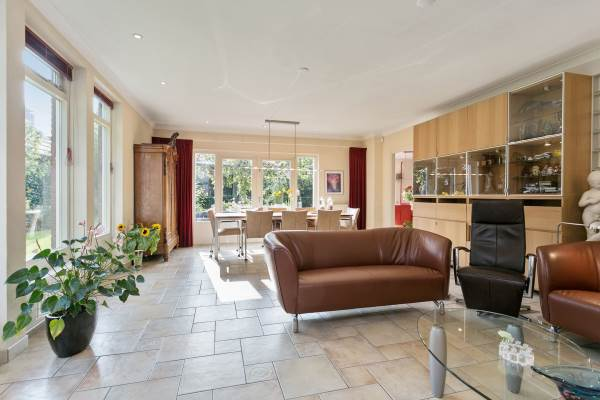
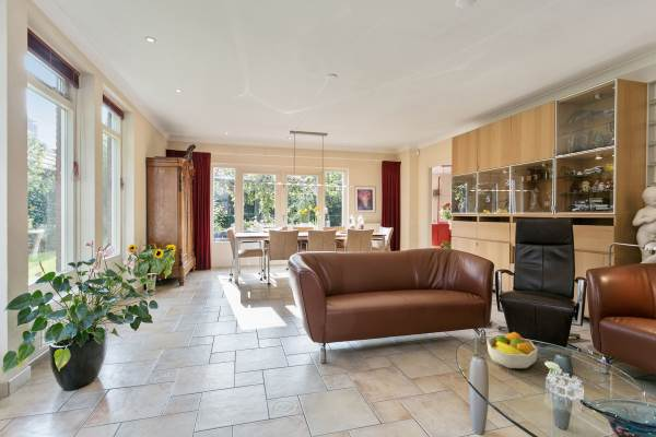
+ fruit bowl [485,331,538,369]
